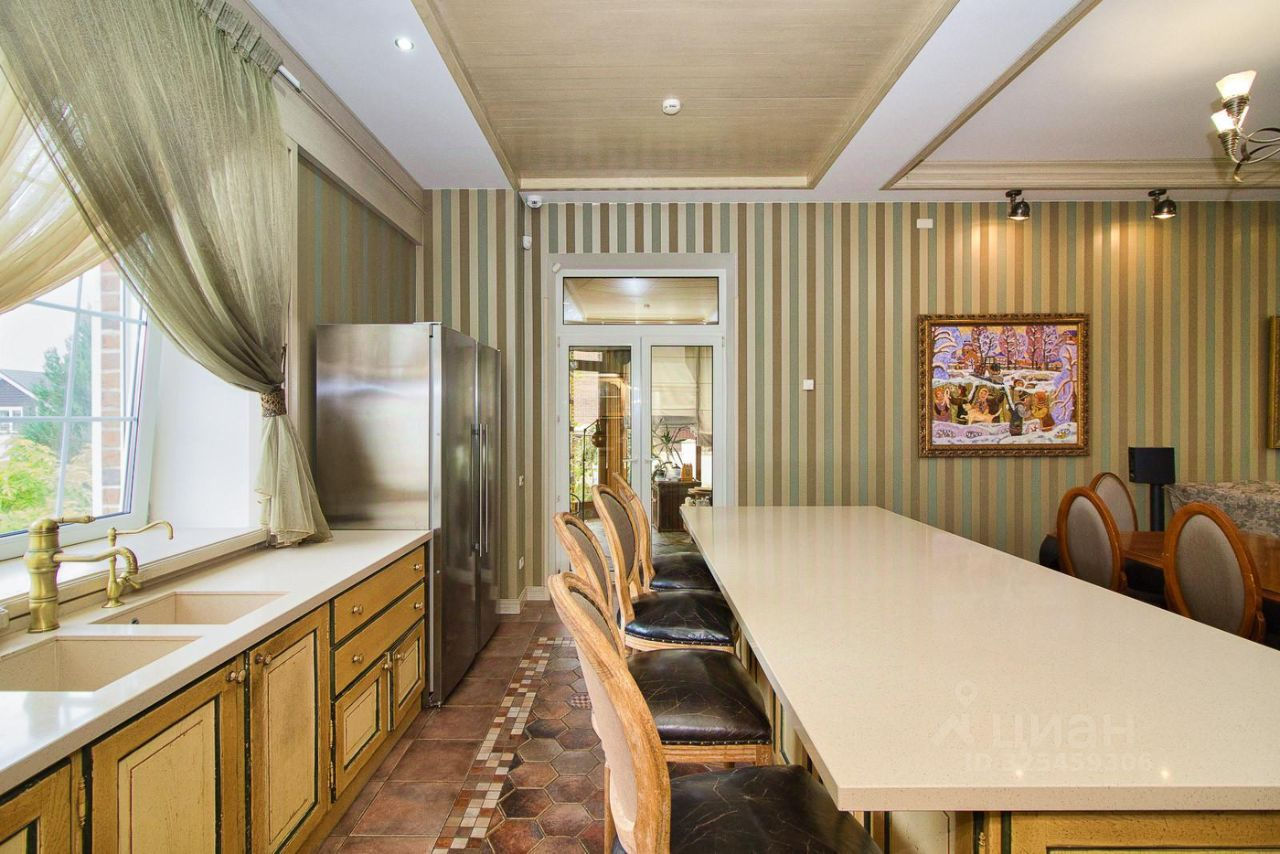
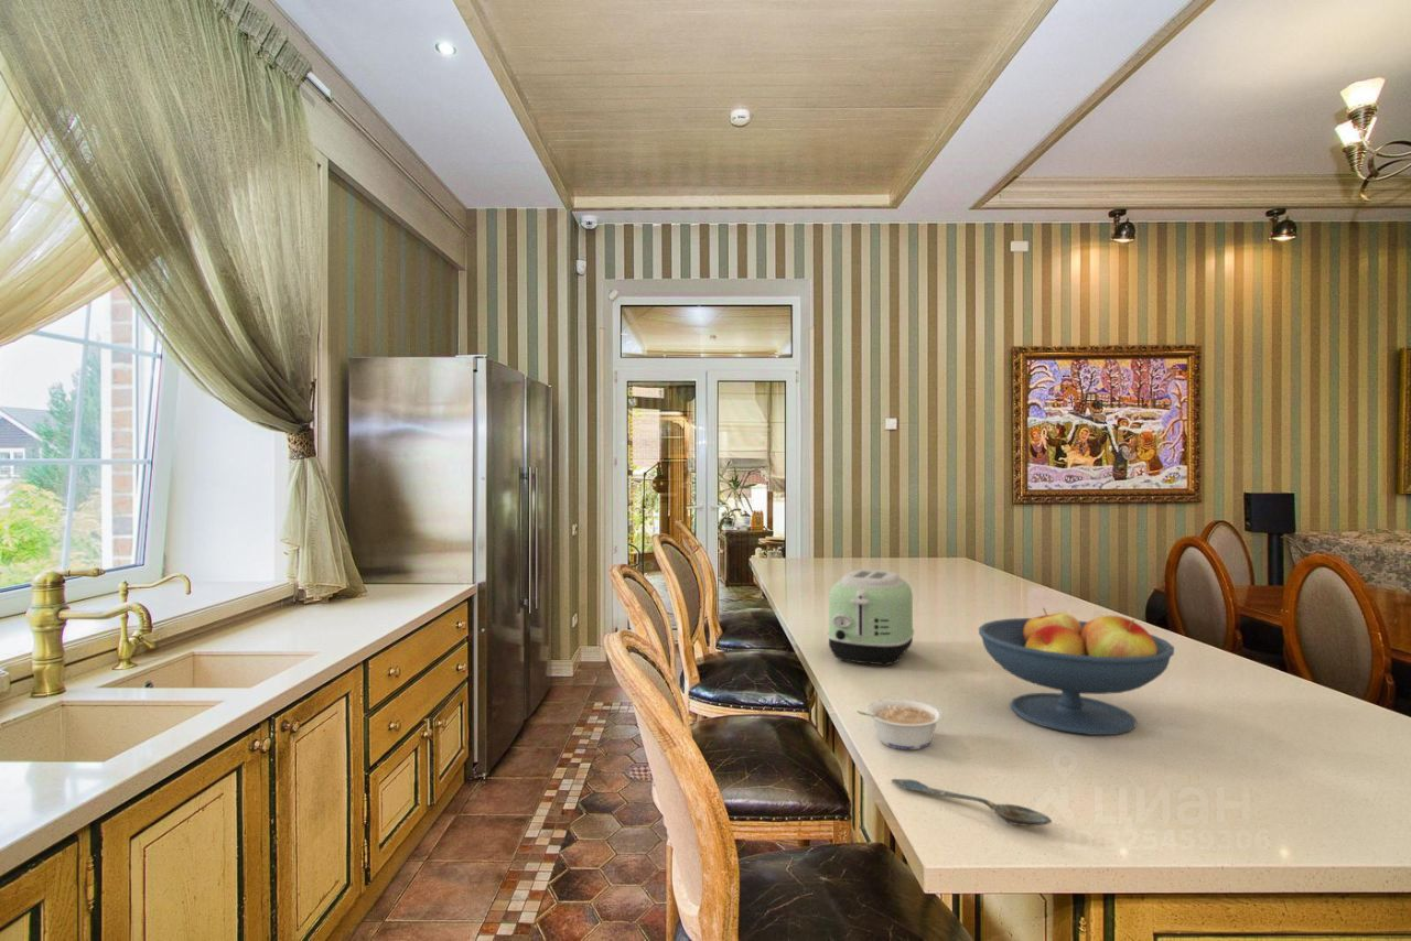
+ spoon [890,778,1053,826]
+ fruit bowl [978,607,1175,736]
+ legume [855,697,944,750]
+ toaster [826,569,915,667]
